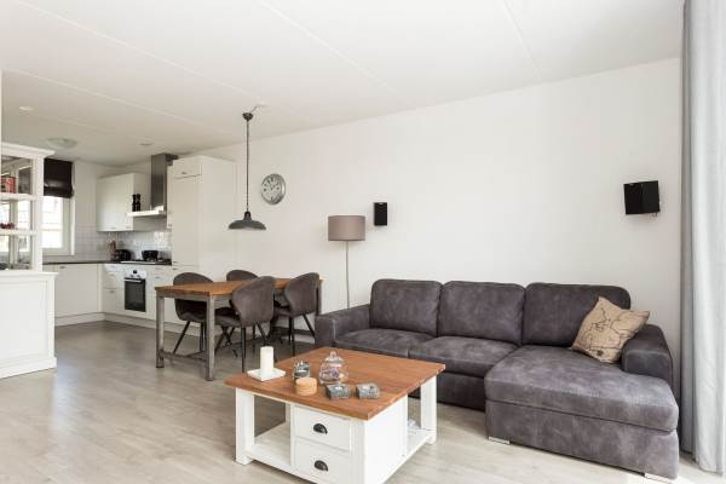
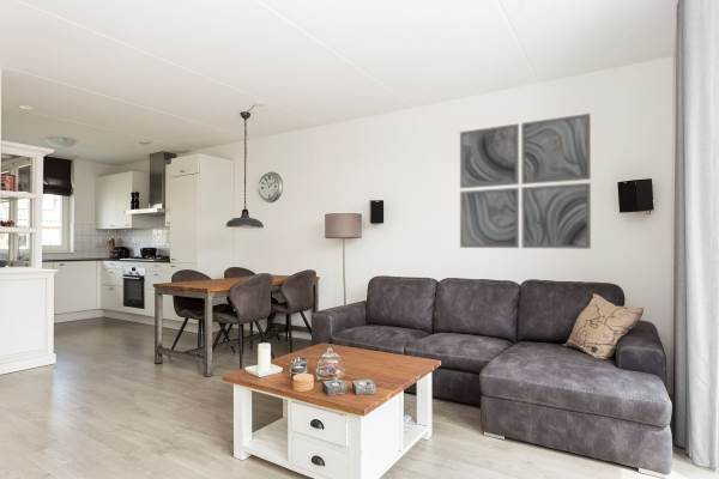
+ wall art [459,113,592,250]
